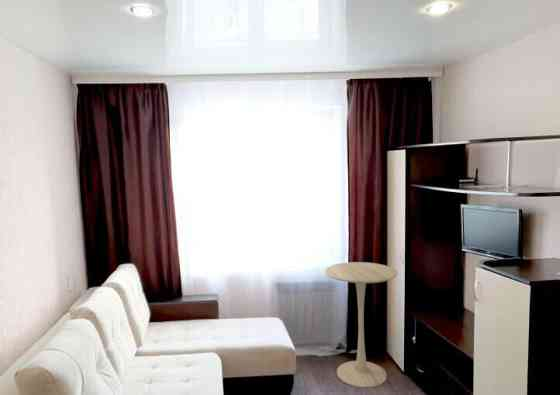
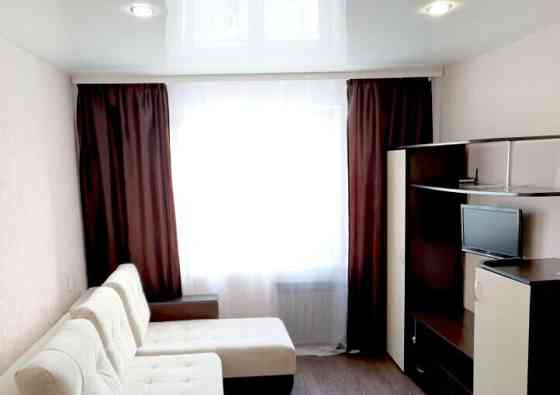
- pedestal table [324,261,398,389]
